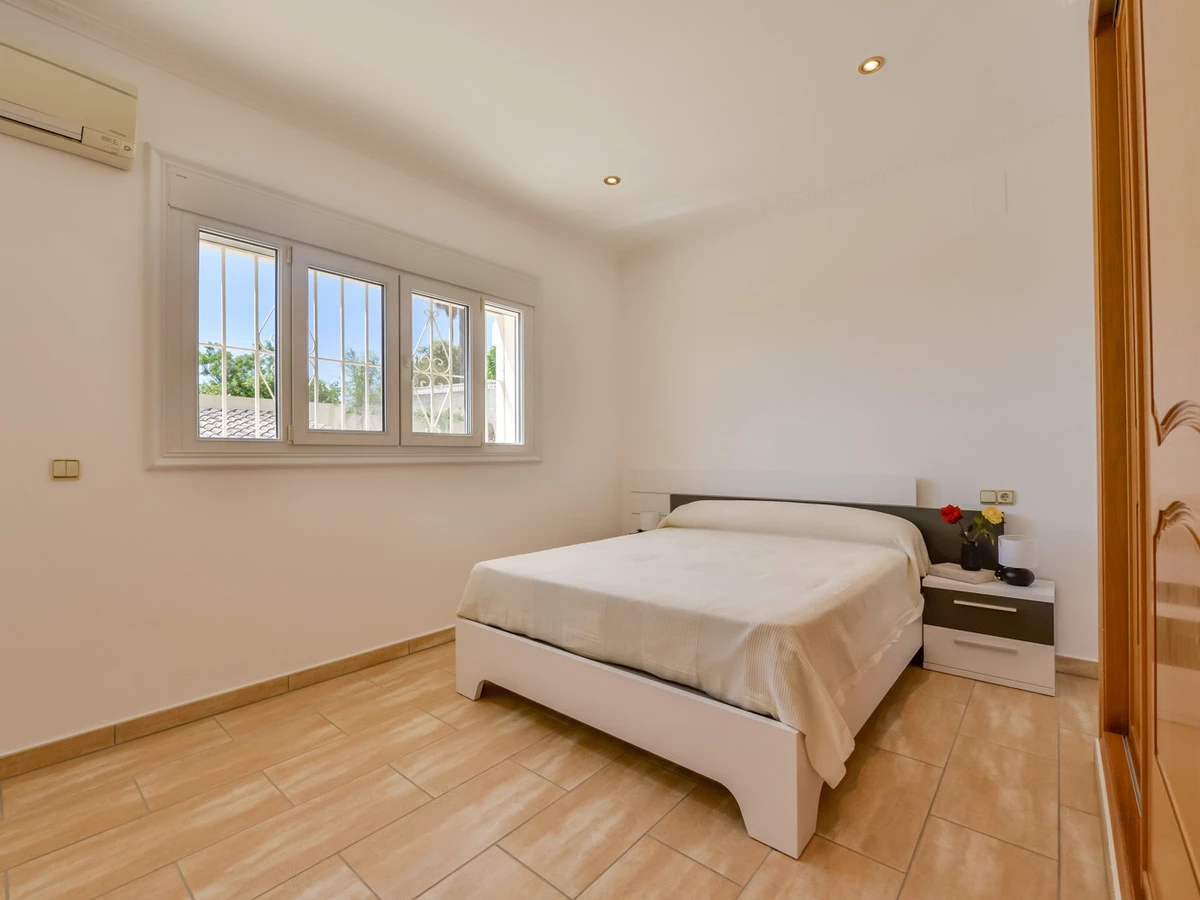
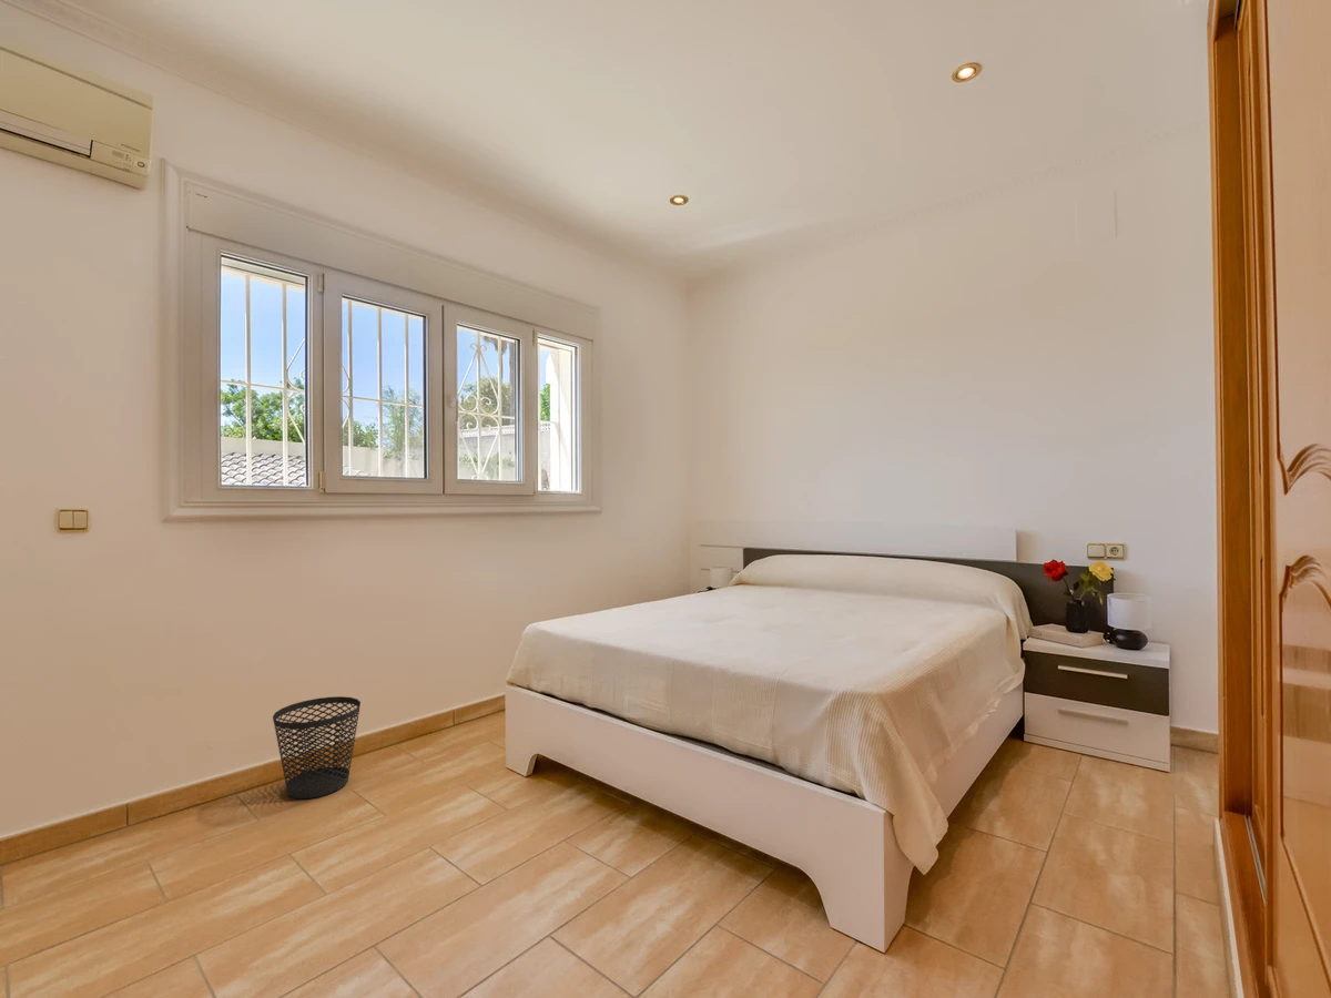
+ wastebasket [272,695,362,800]
